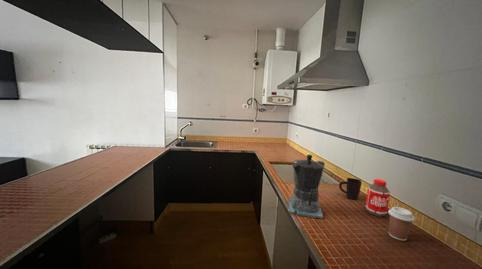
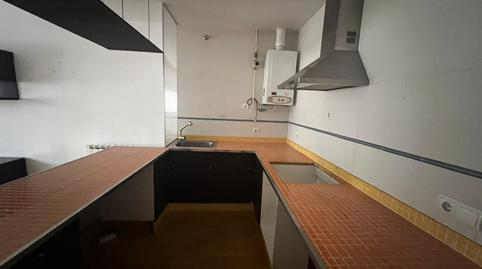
- coffee maker [287,154,326,220]
- mug [338,177,363,201]
- coffee cup [387,206,416,242]
- bottle [365,178,391,218]
